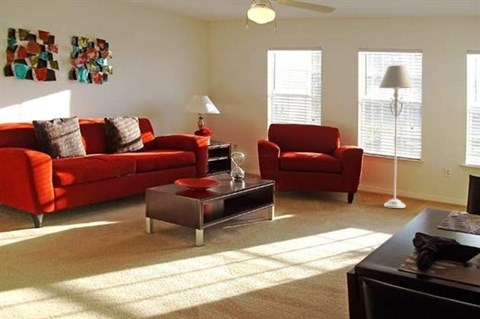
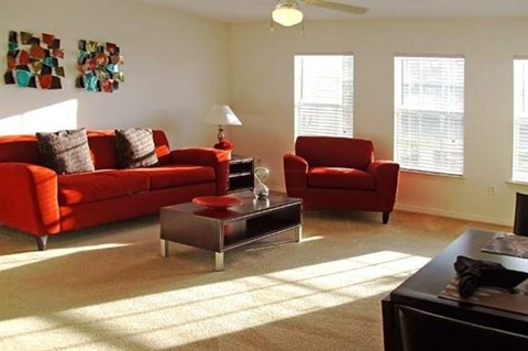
- floor lamp [378,65,415,209]
